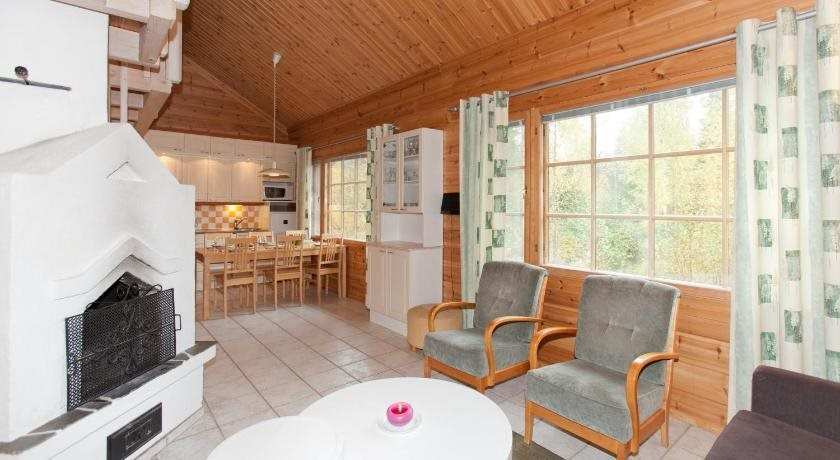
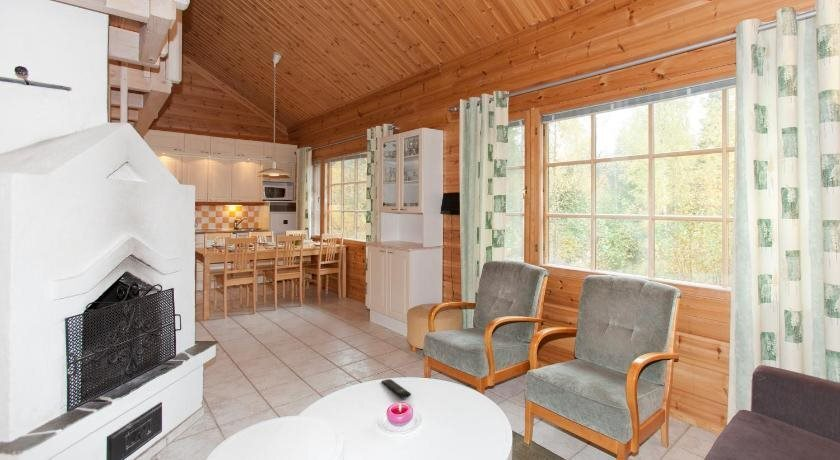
+ remote control [381,378,412,399]
